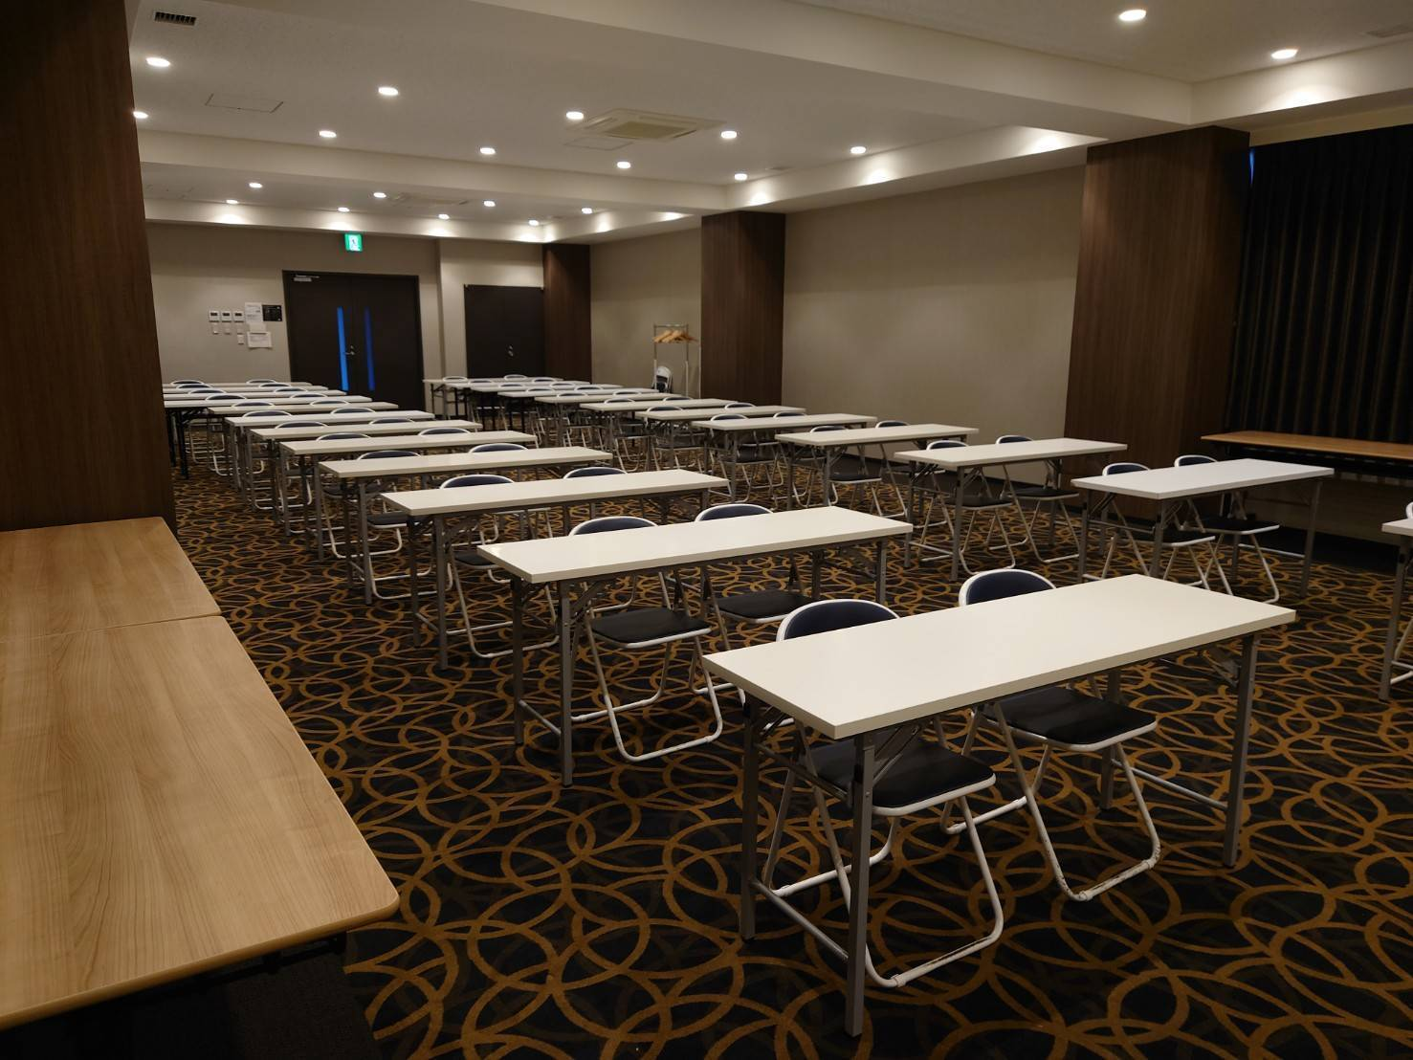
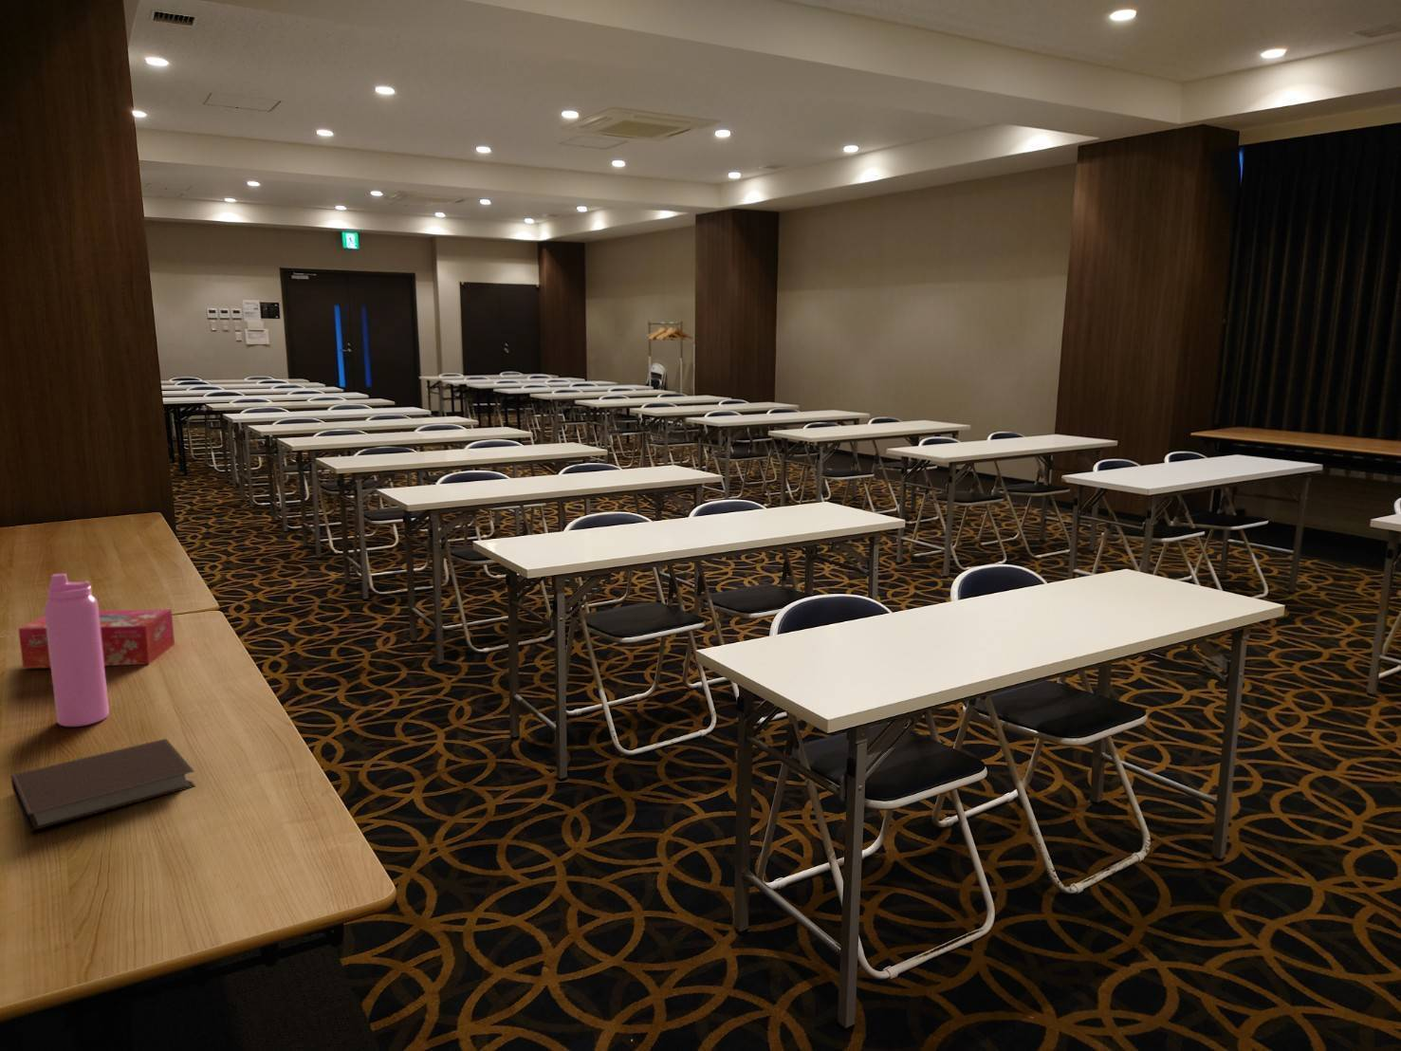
+ water bottle [43,573,110,728]
+ notebook [10,737,197,832]
+ tissue box [17,608,176,669]
